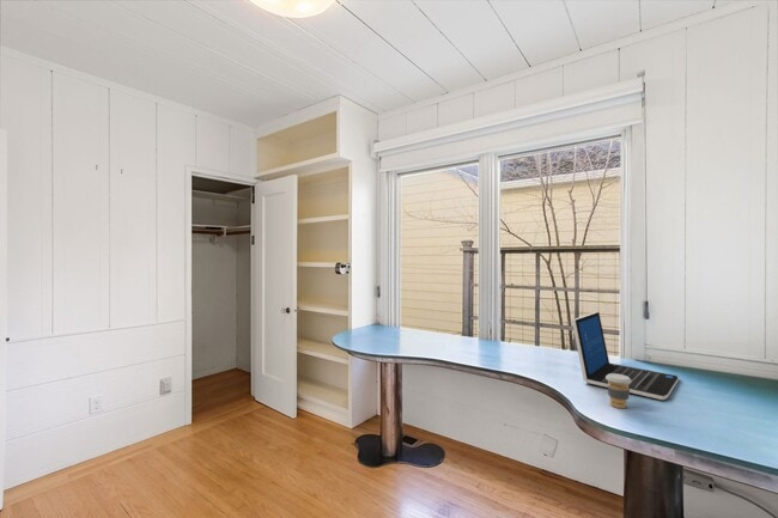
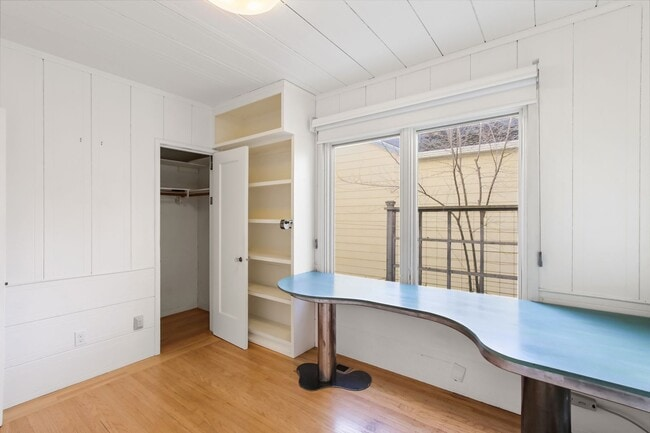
- laptop [571,311,680,401]
- coffee cup [606,373,631,409]
